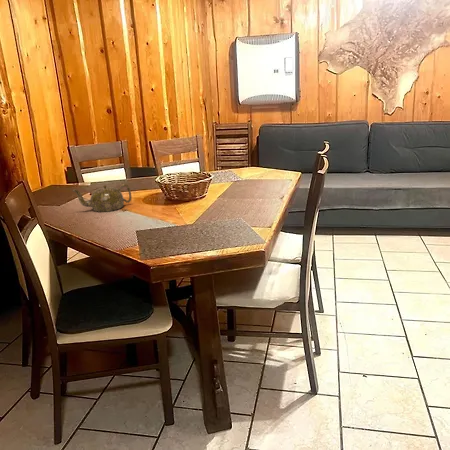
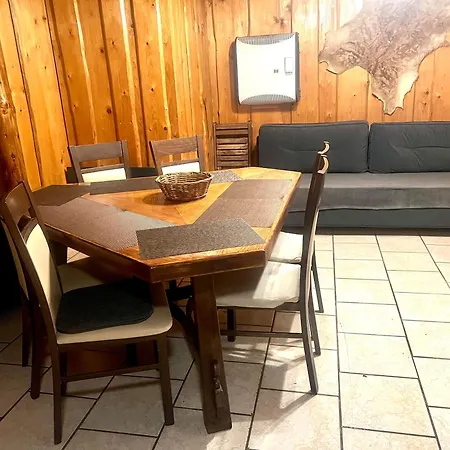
- teapot [72,183,132,213]
